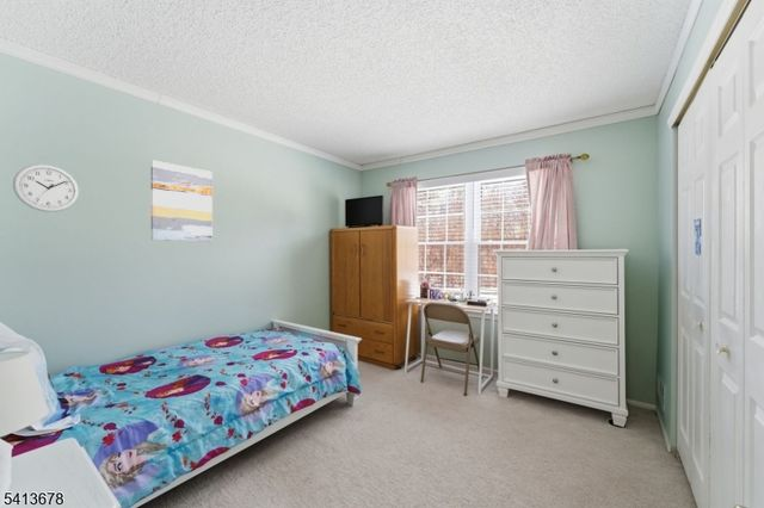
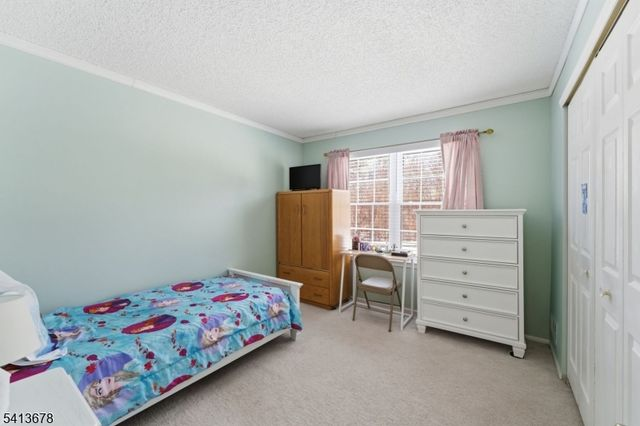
- wall art [149,159,214,243]
- wall clock [12,162,81,213]
